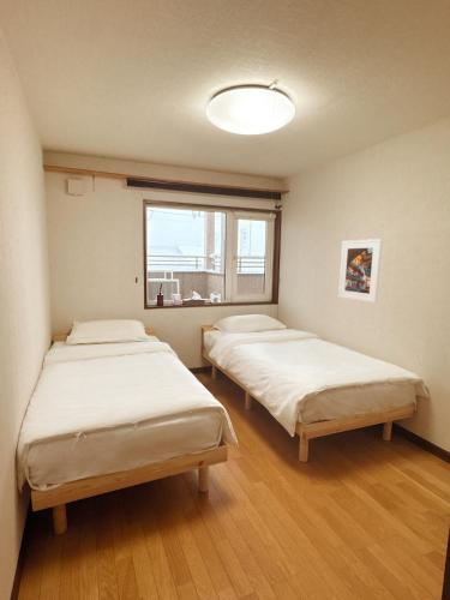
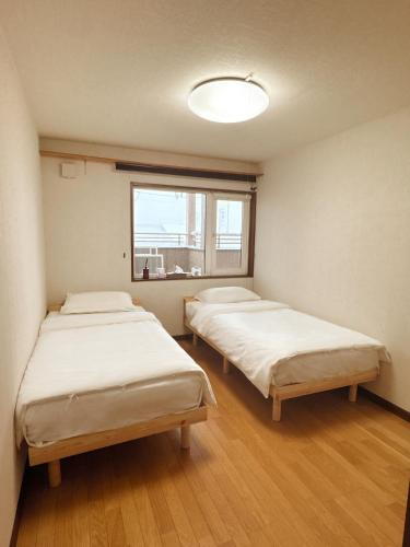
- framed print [337,238,383,304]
